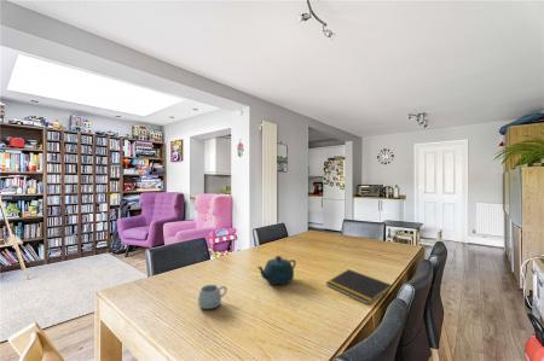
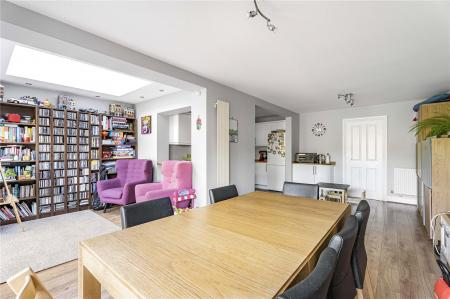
- teapot [256,255,297,286]
- mug [197,284,228,310]
- notepad [325,268,393,305]
